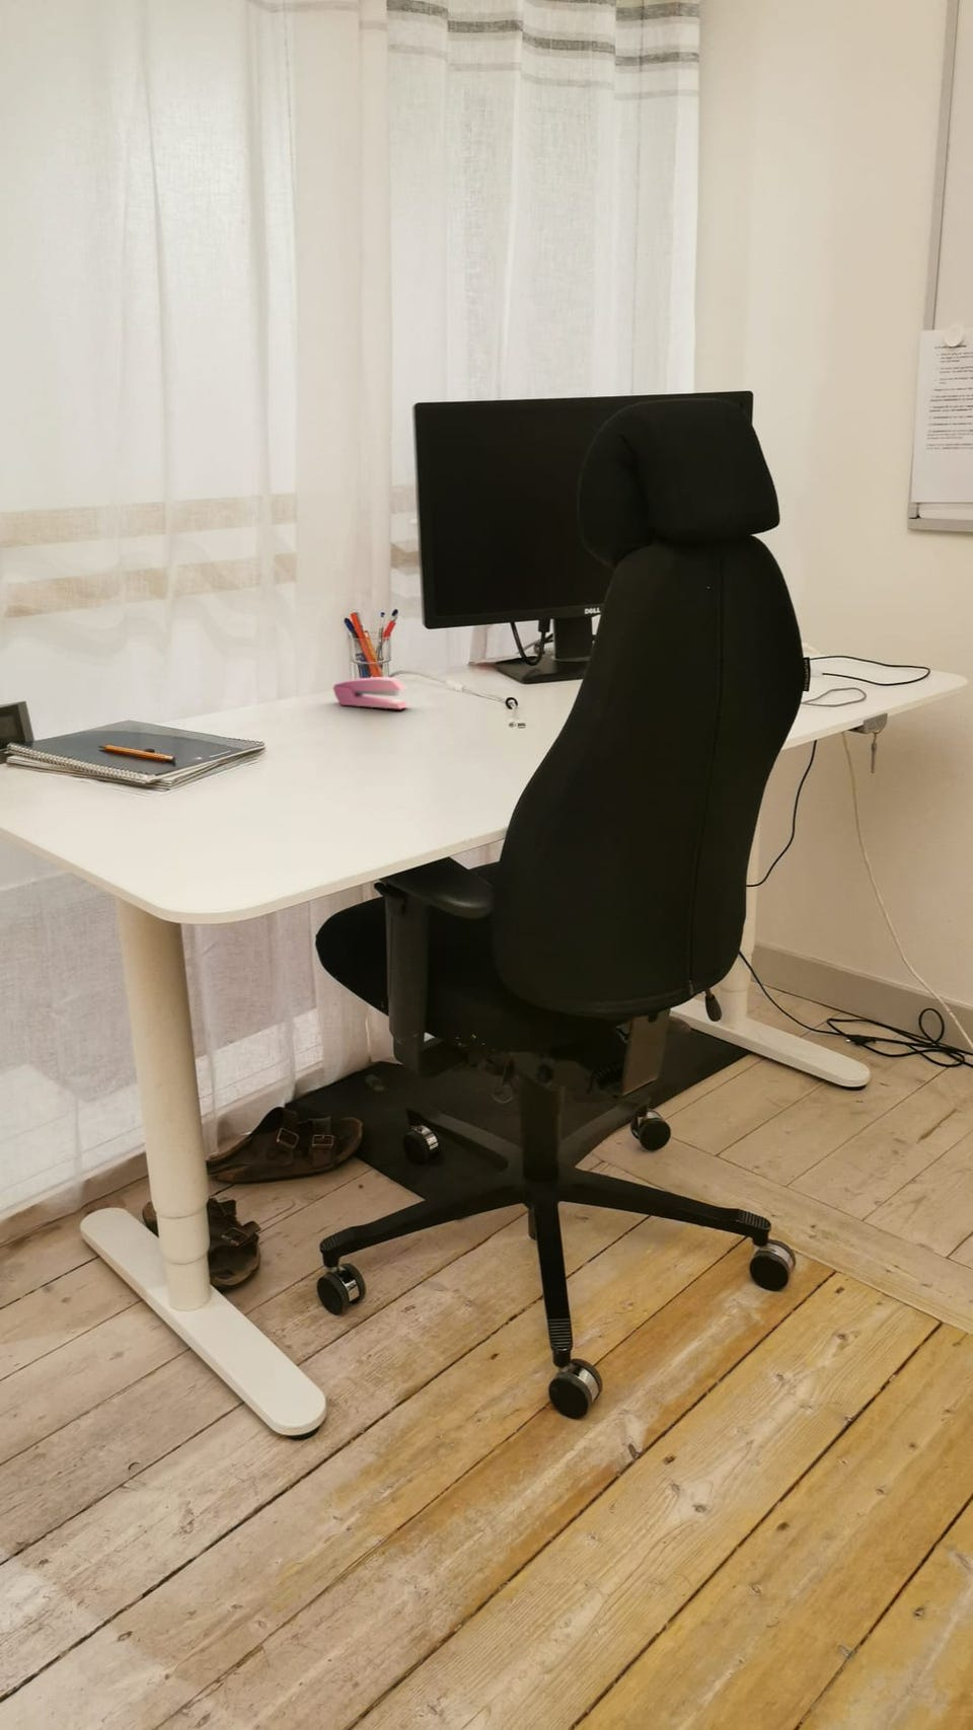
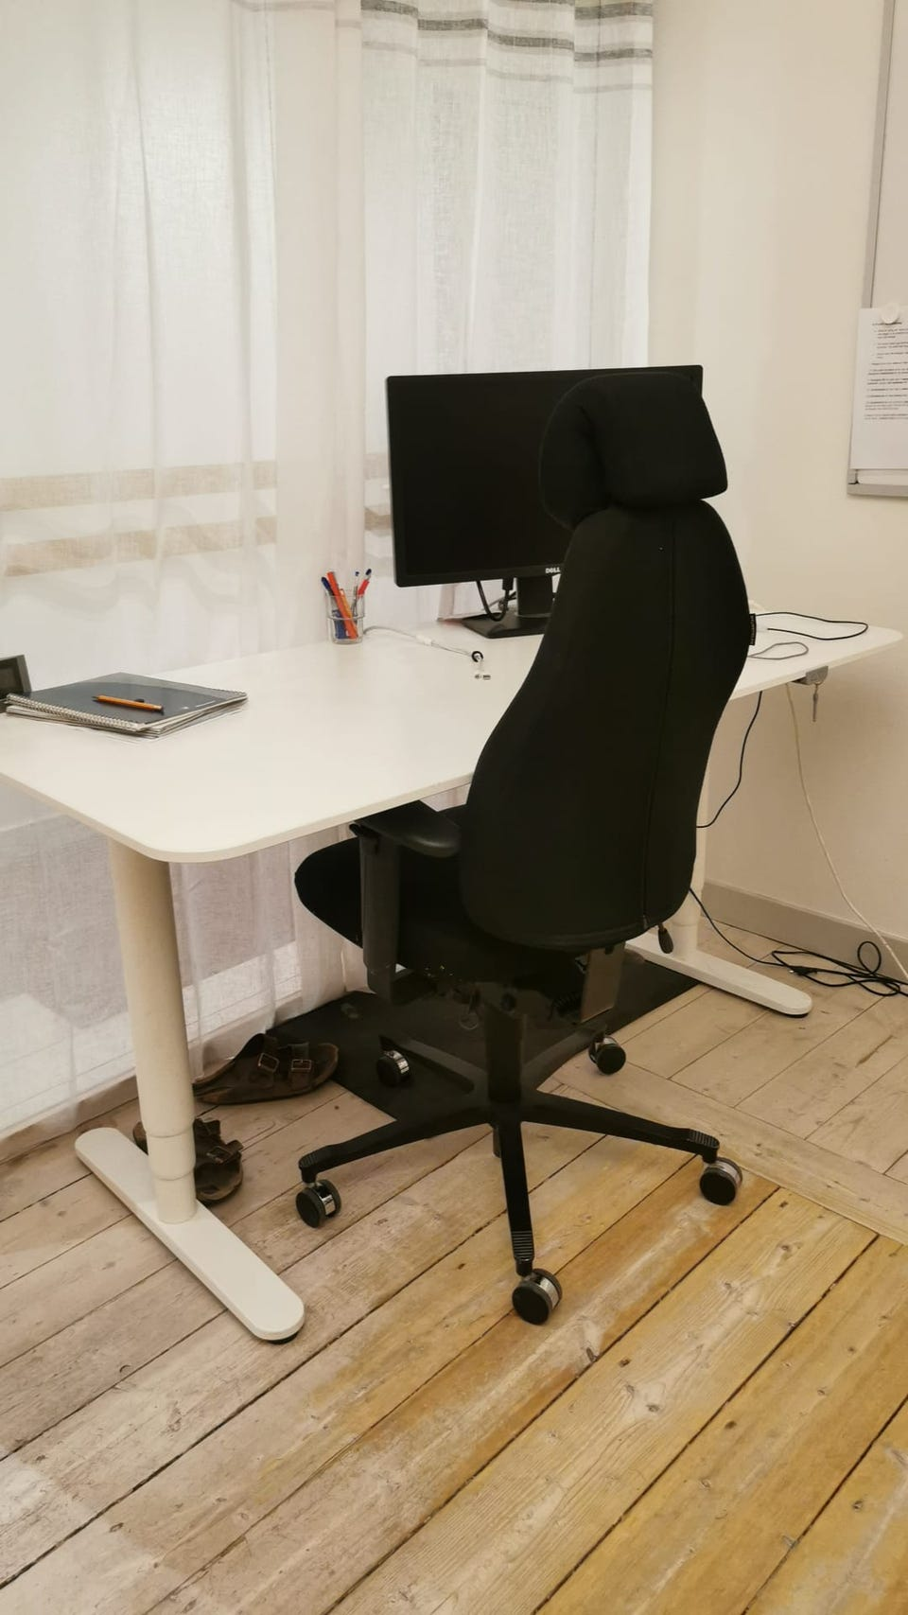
- stapler [333,676,410,709]
